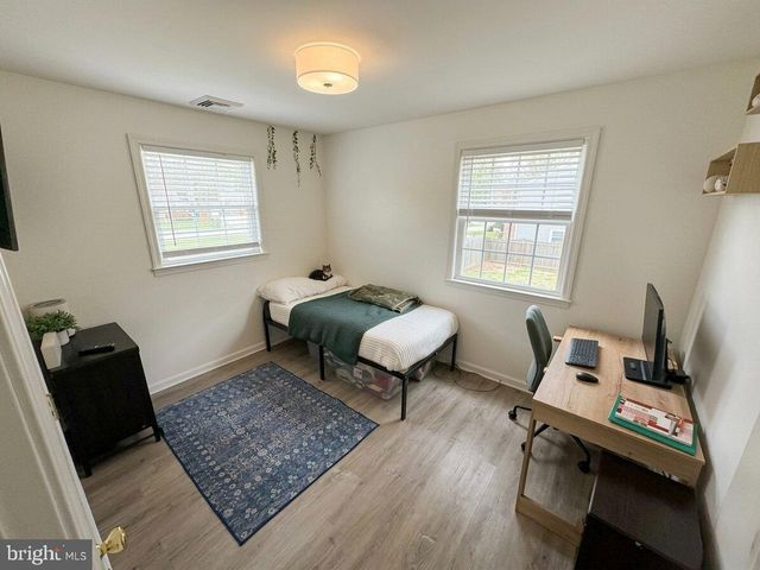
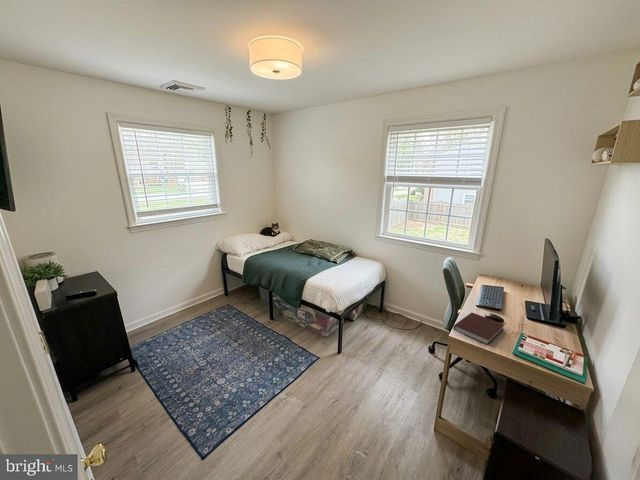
+ notebook [452,312,505,346]
